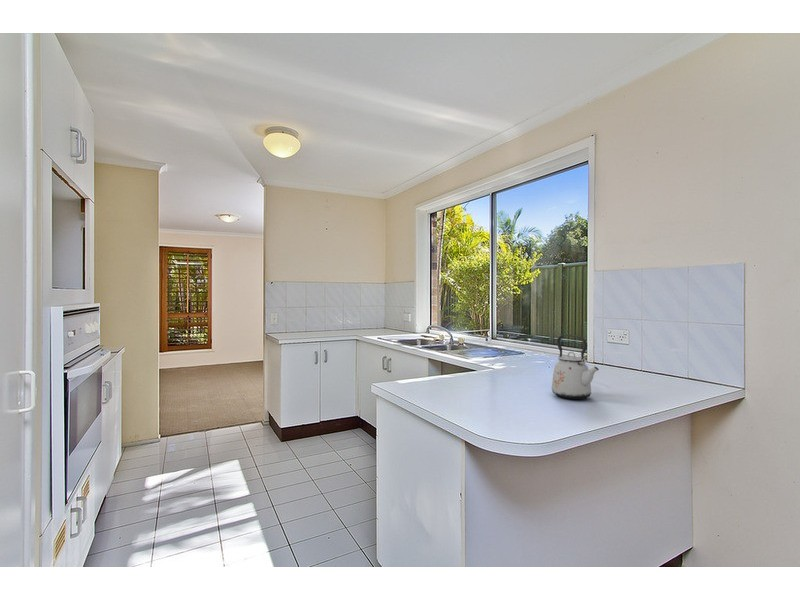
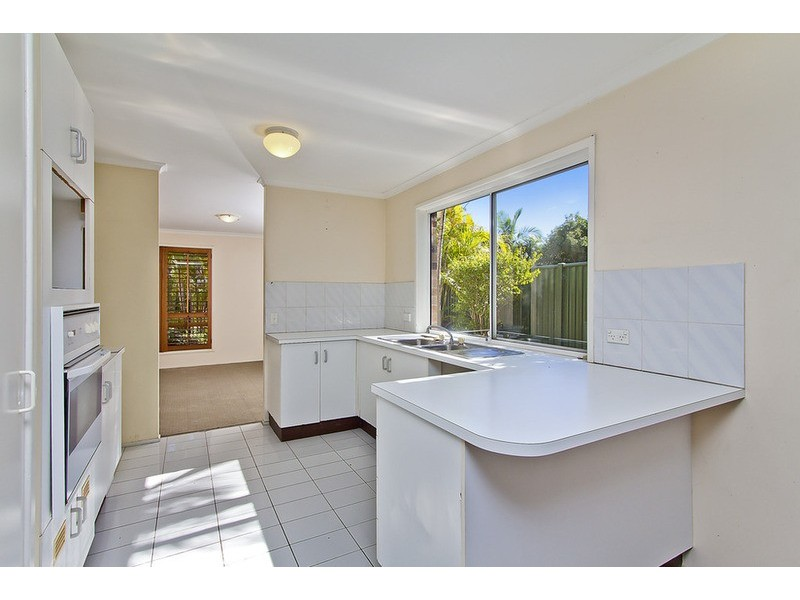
- kettle [551,334,600,400]
